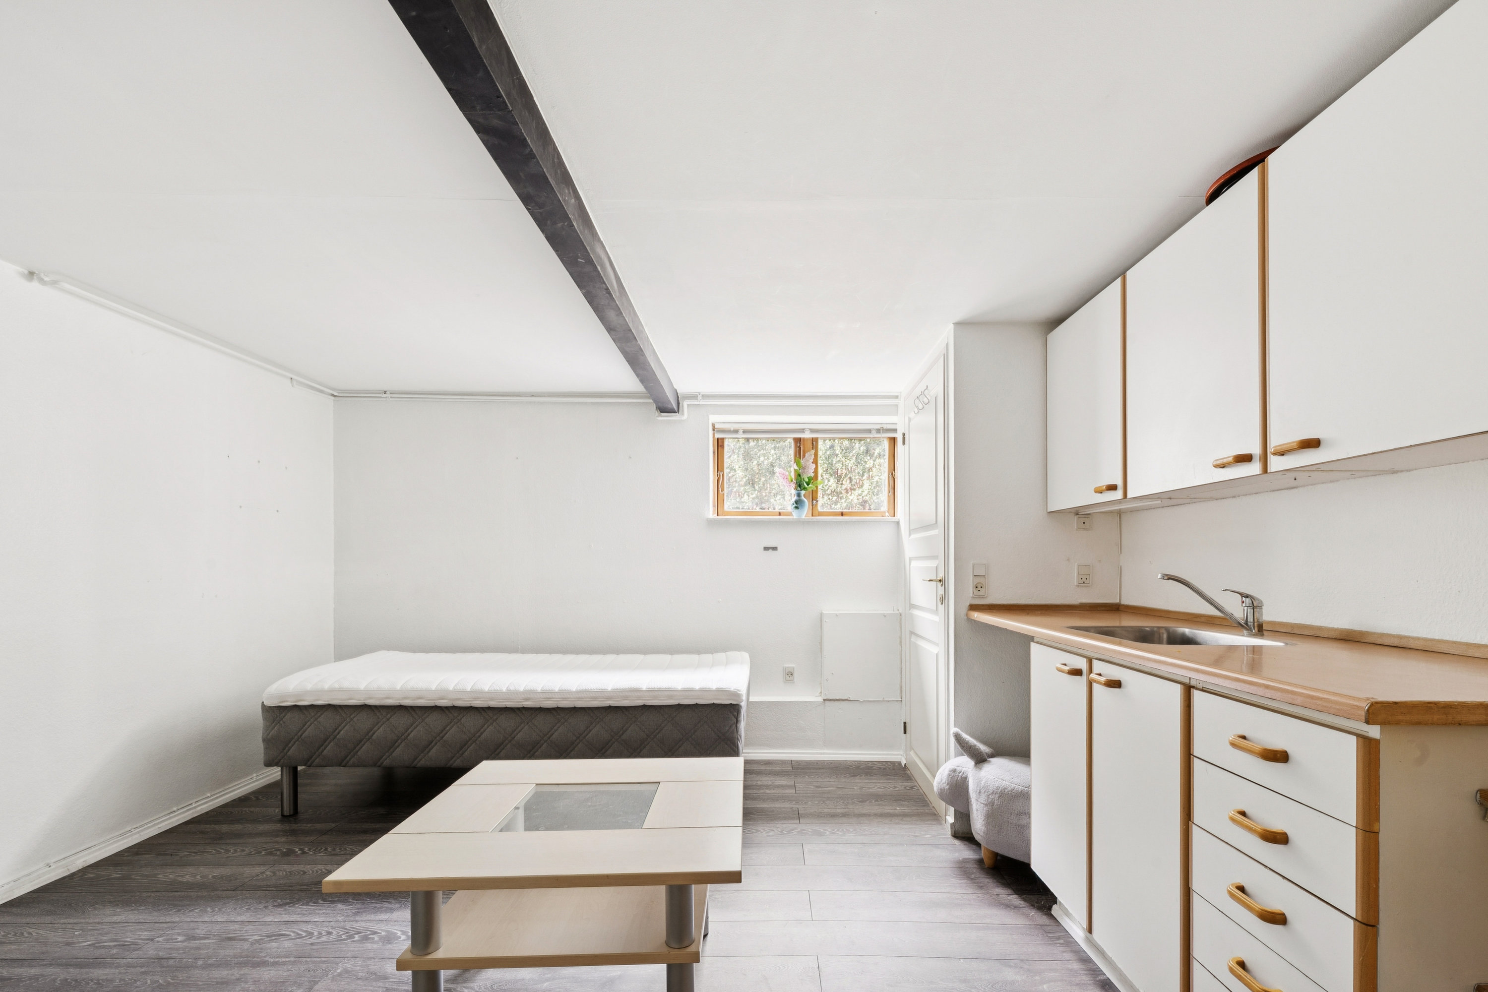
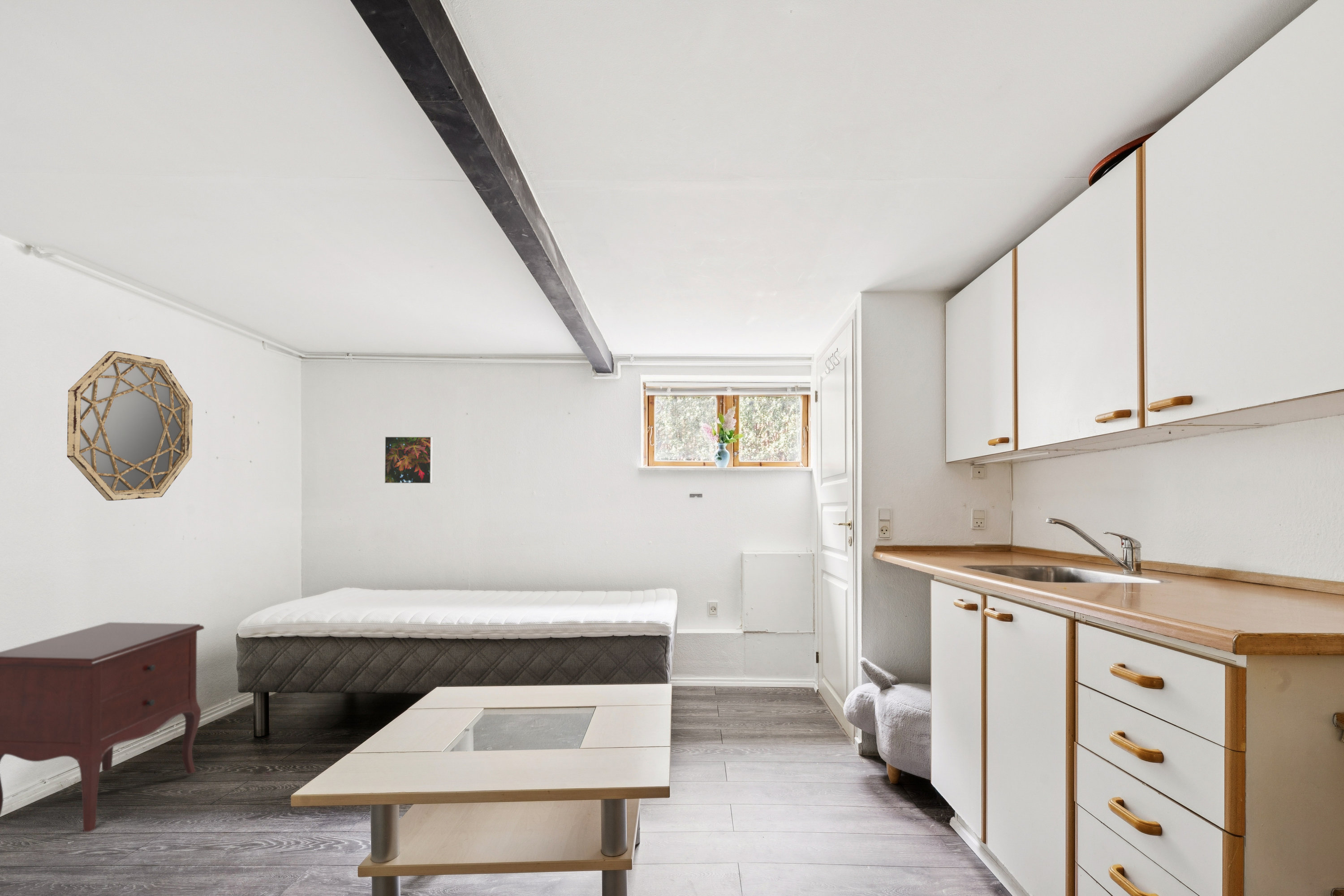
+ nightstand [0,622,205,832]
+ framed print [384,436,433,484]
+ home mirror [67,351,193,501]
